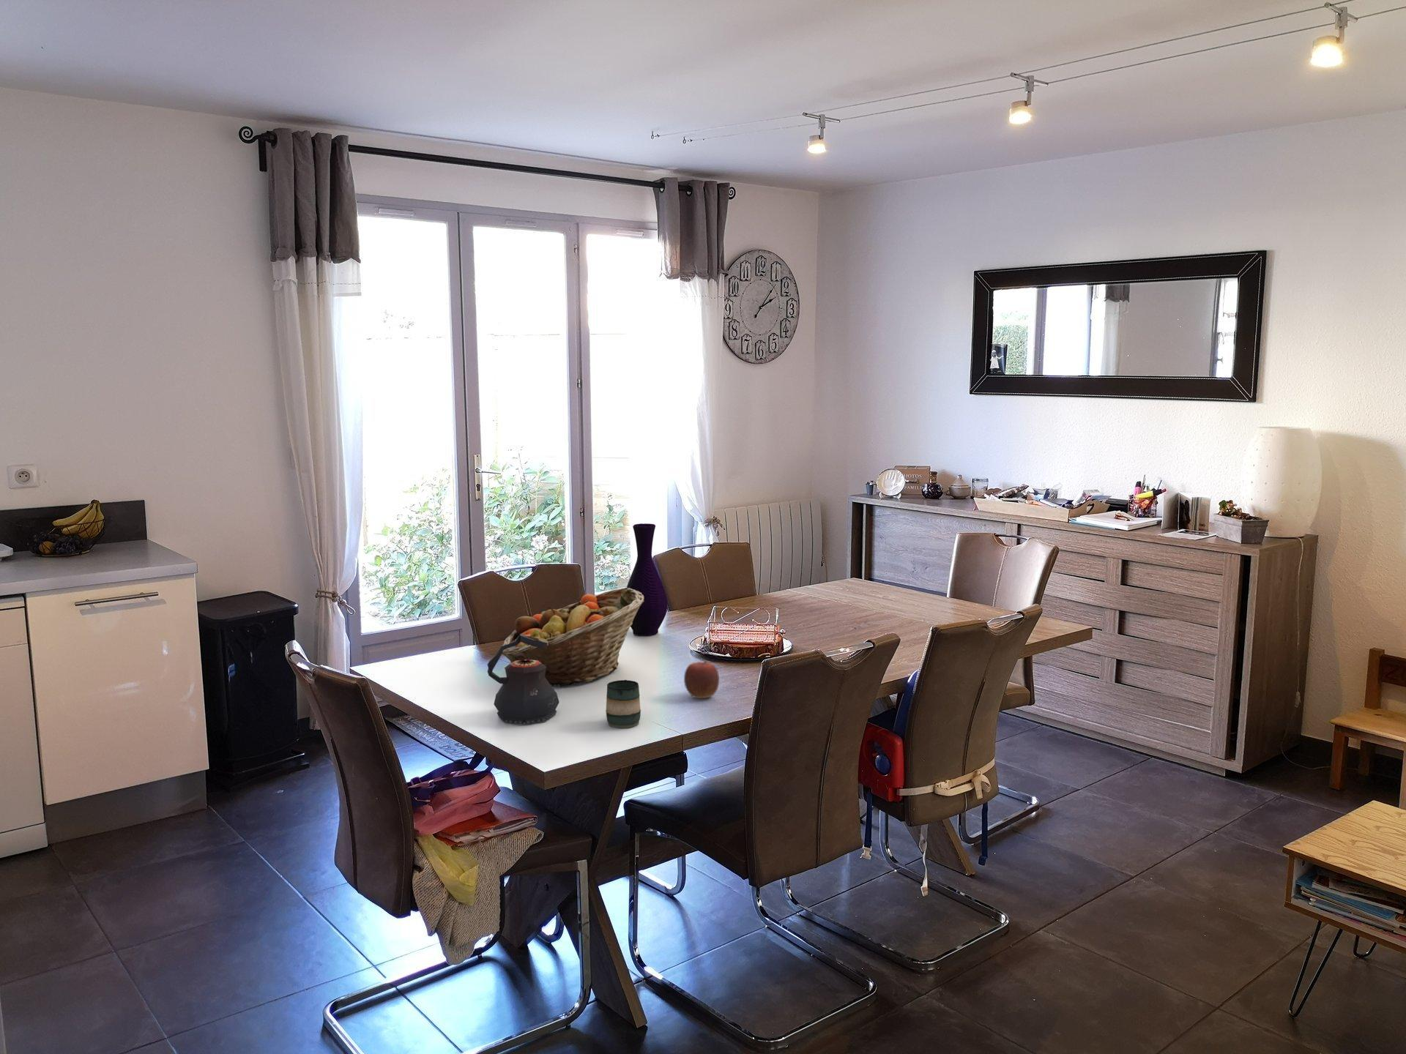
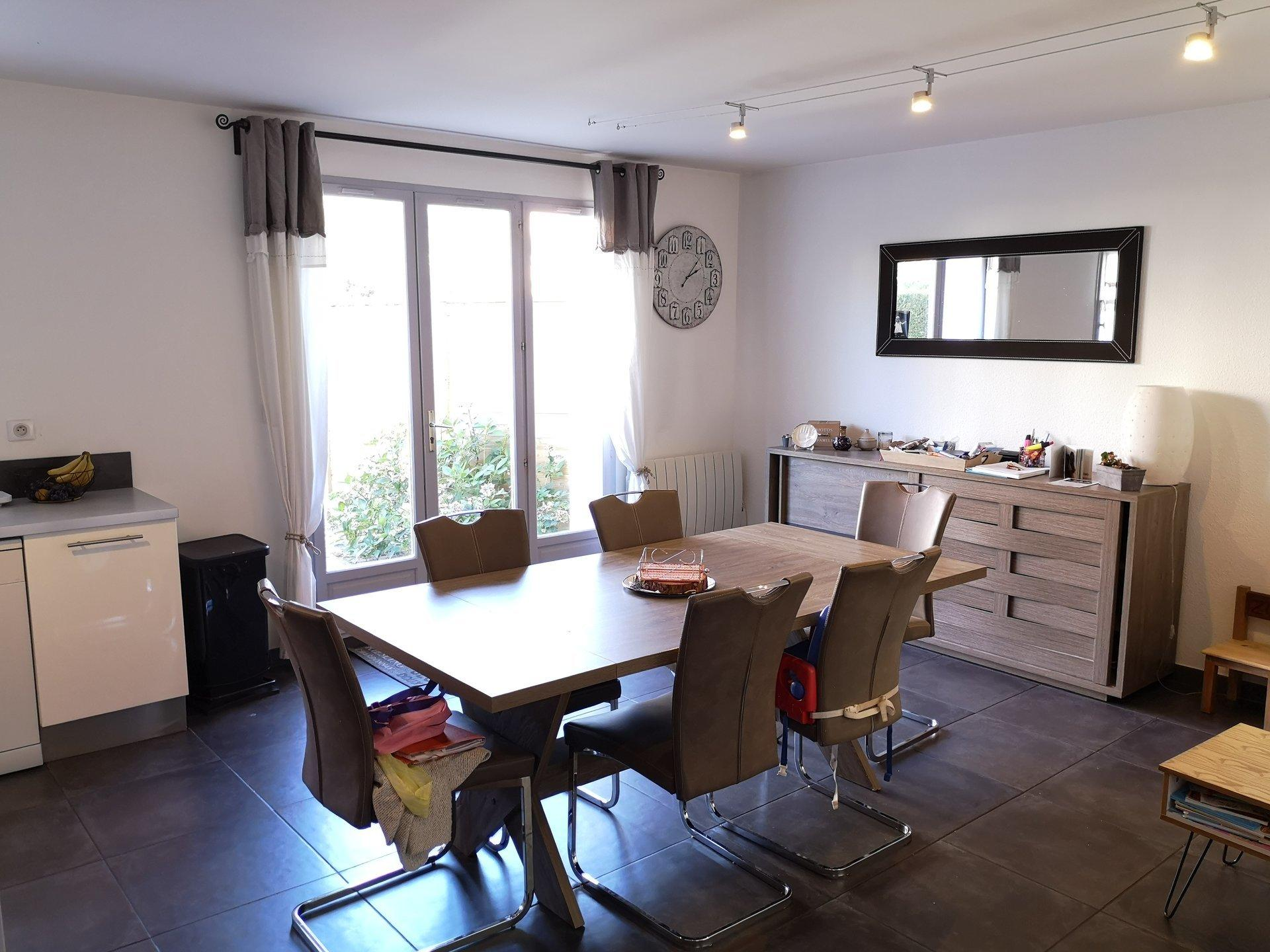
- vase [627,523,669,637]
- teapot [487,634,560,725]
- apple [683,660,720,699]
- mug [604,680,641,728]
- fruit basket [502,587,643,688]
